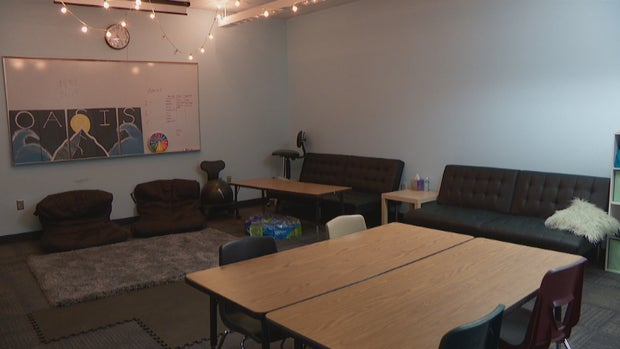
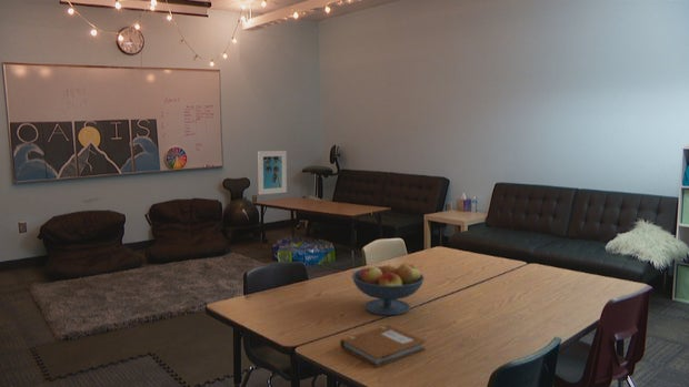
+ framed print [257,150,288,195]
+ notebook [339,324,427,368]
+ fruit bowl [351,262,426,316]
